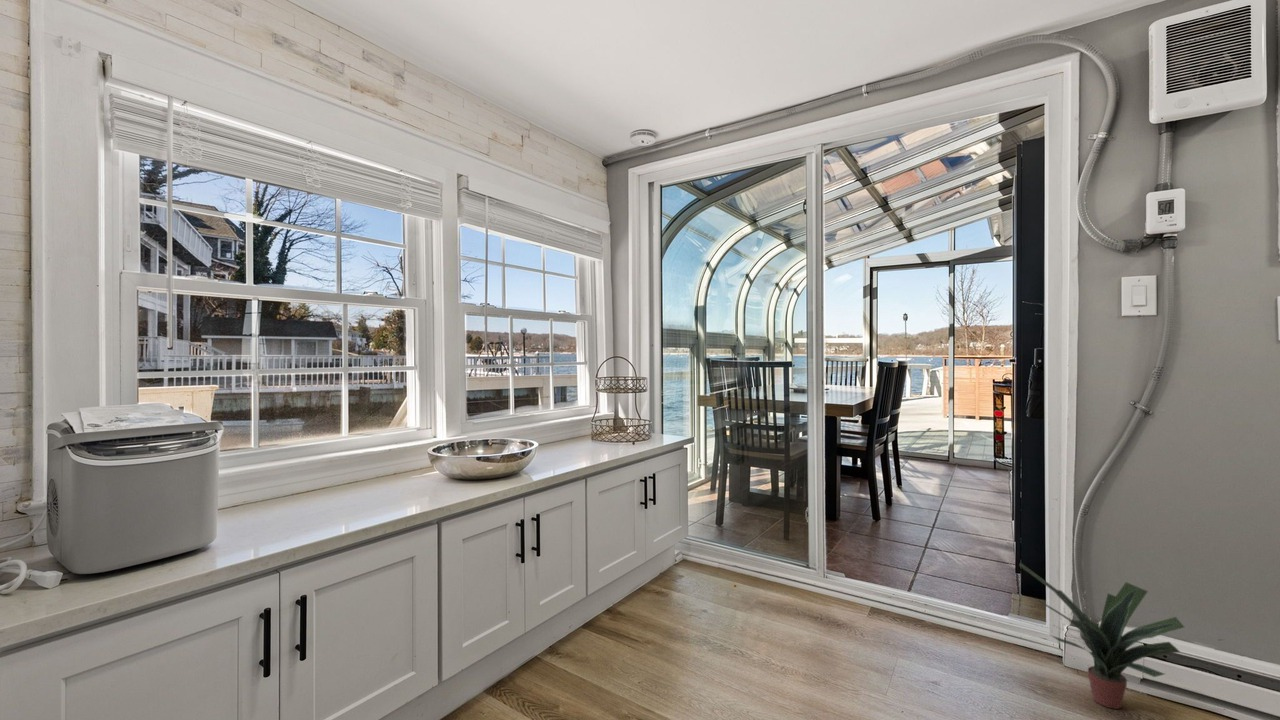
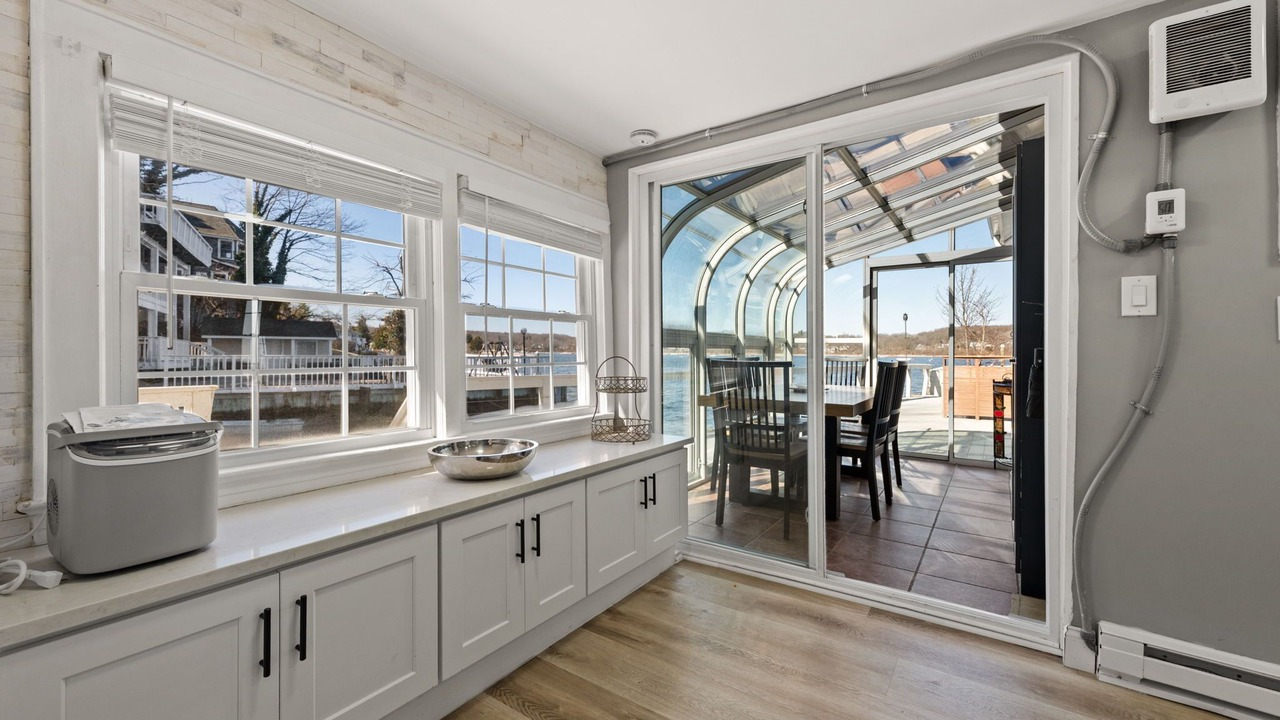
- potted plant [1018,562,1186,710]
